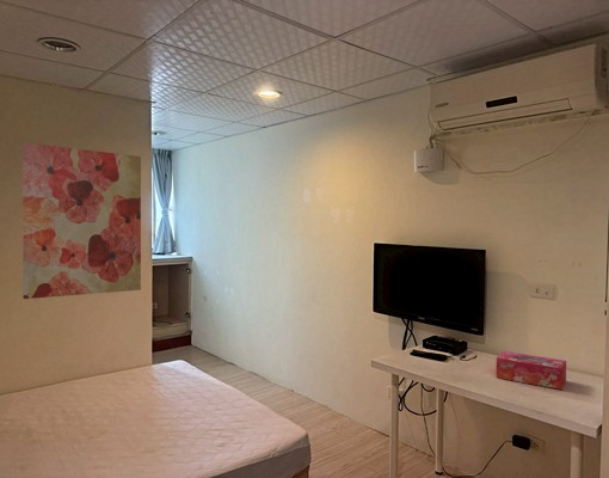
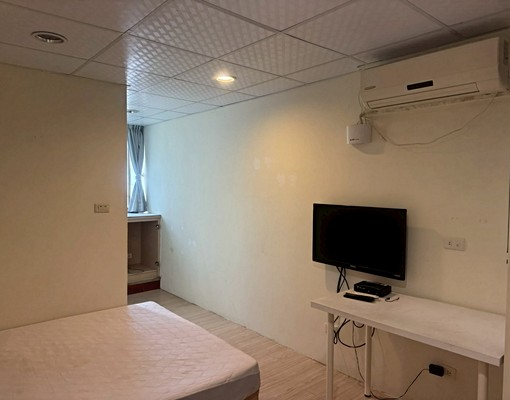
- tissue box [496,350,567,391]
- wall art [21,142,142,300]
